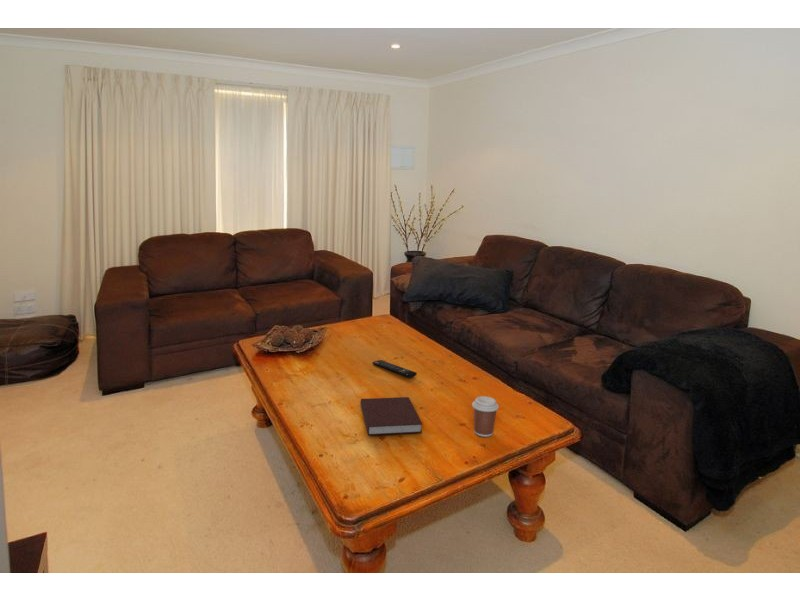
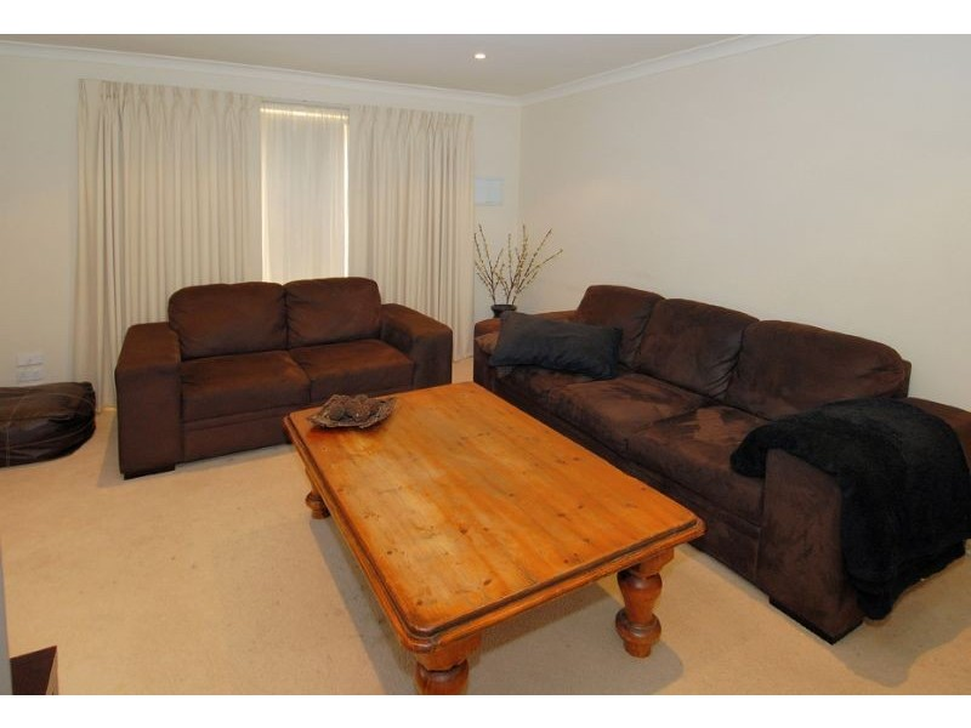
- coffee cup [471,395,500,438]
- notebook [360,396,423,436]
- remote control [372,359,418,378]
